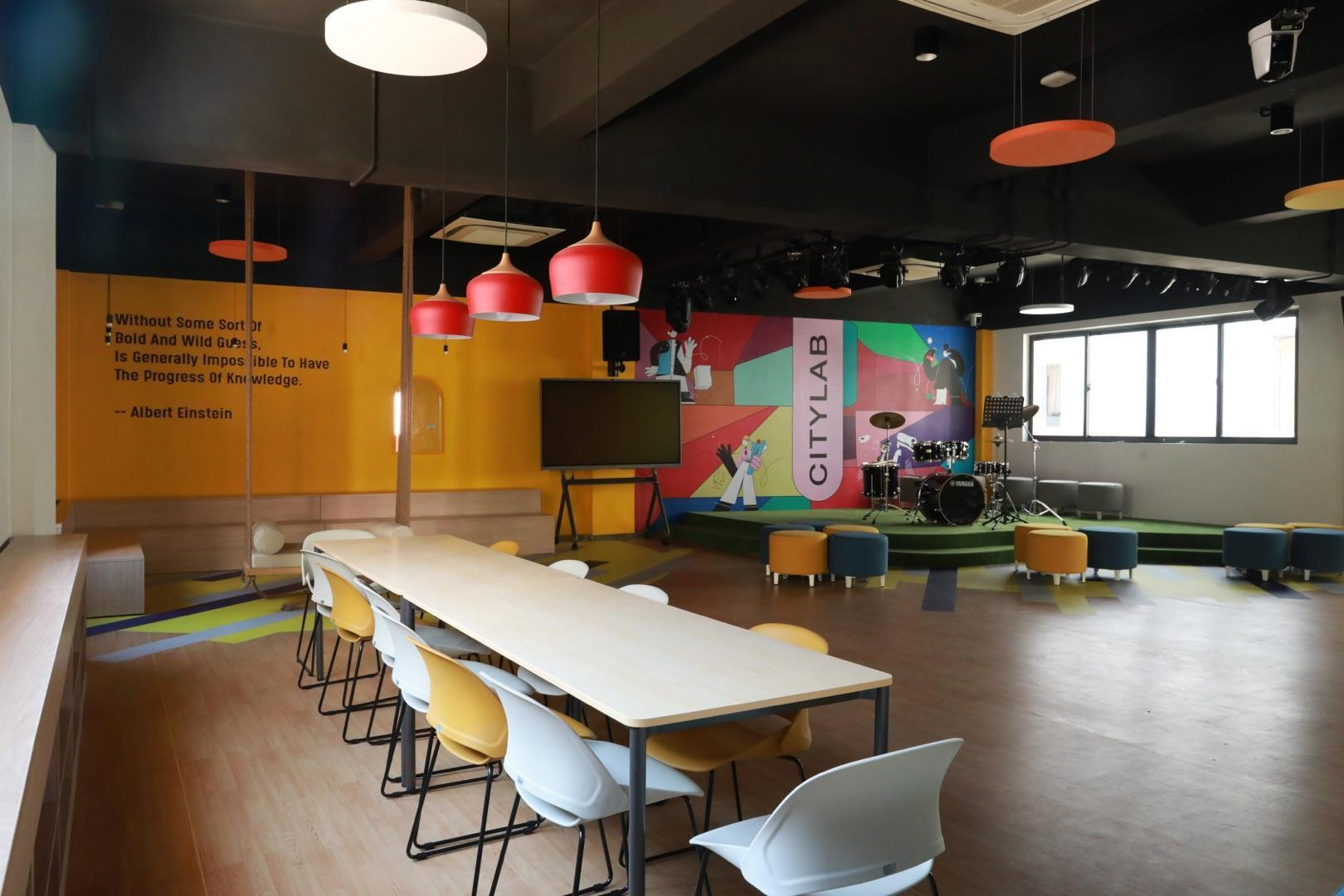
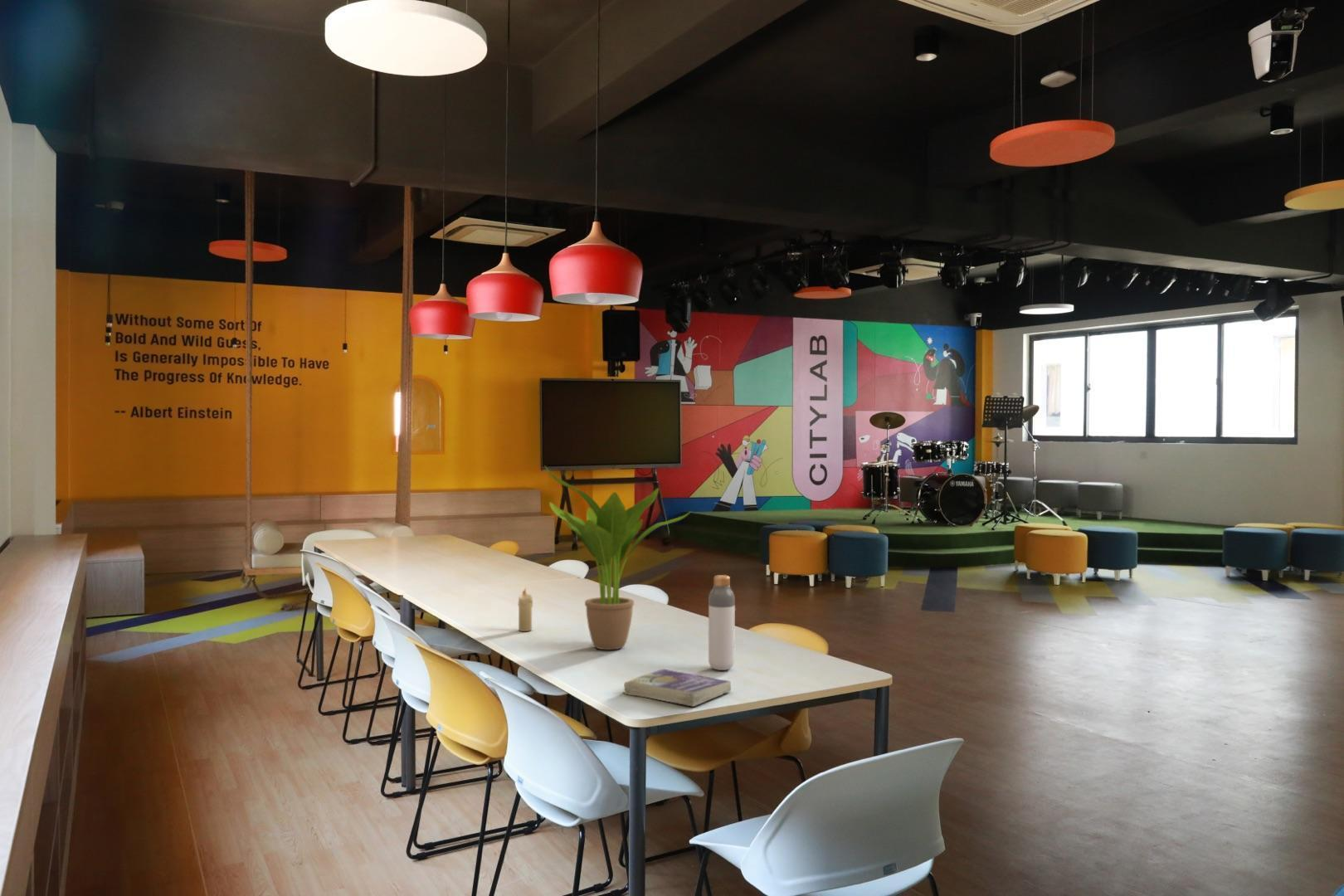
+ potted plant [543,465,692,650]
+ book [622,668,732,708]
+ bottle [708,574,736,671]
+ candle [518,587,533,632]
